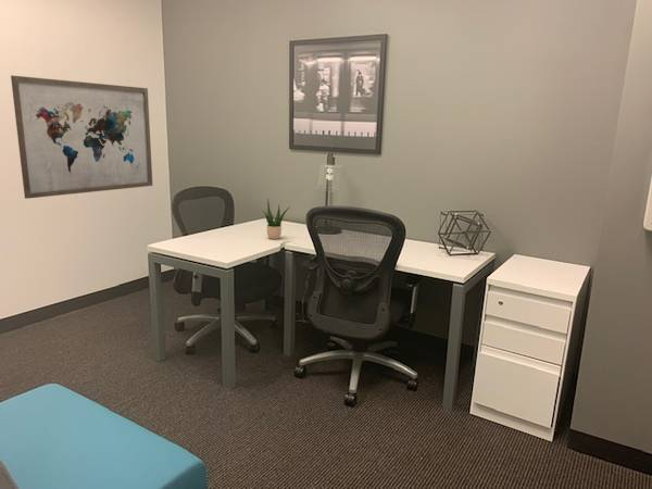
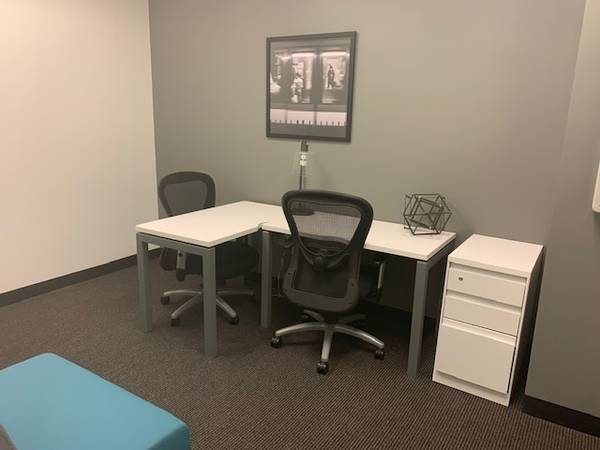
- wall art [10,75,153,200]
- potted plant [263,199,291,240]
